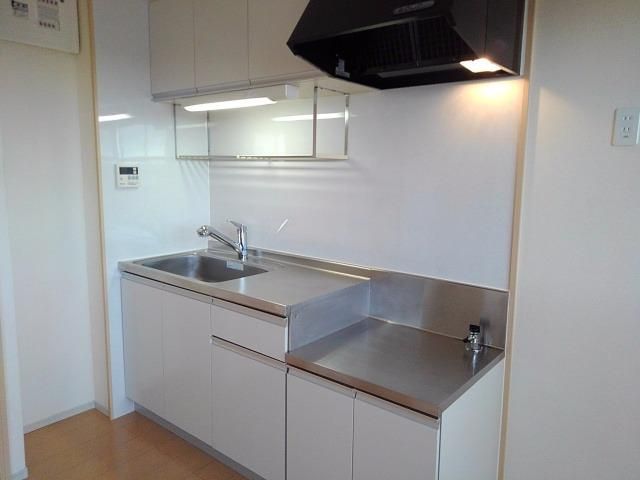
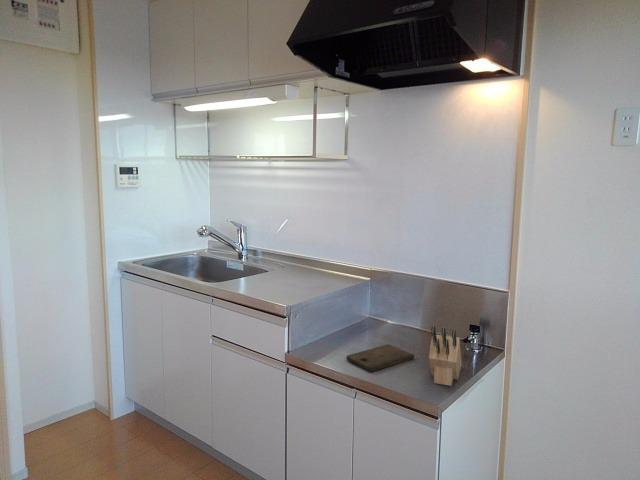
+ cutting board [346,343,415,372]
+ knife block [428,325,462,387]
